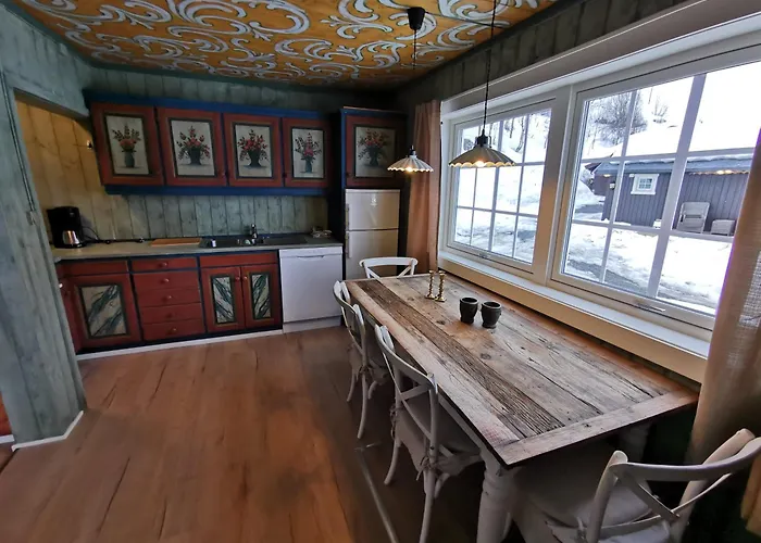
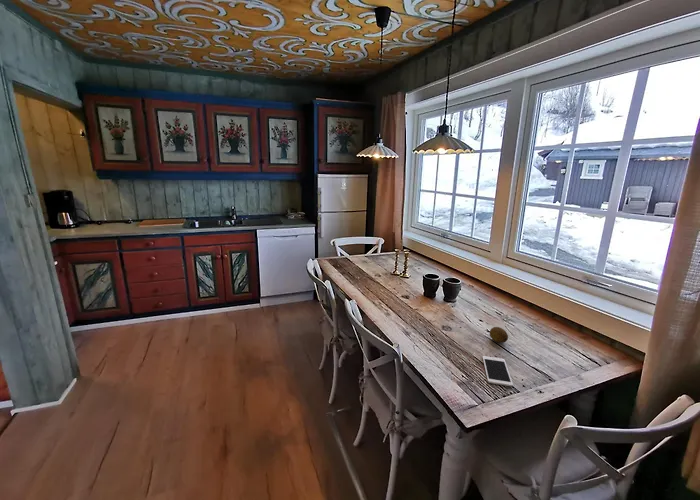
+ cell phone [482,355,514,387]
+ fruit [488,326,509,344]
